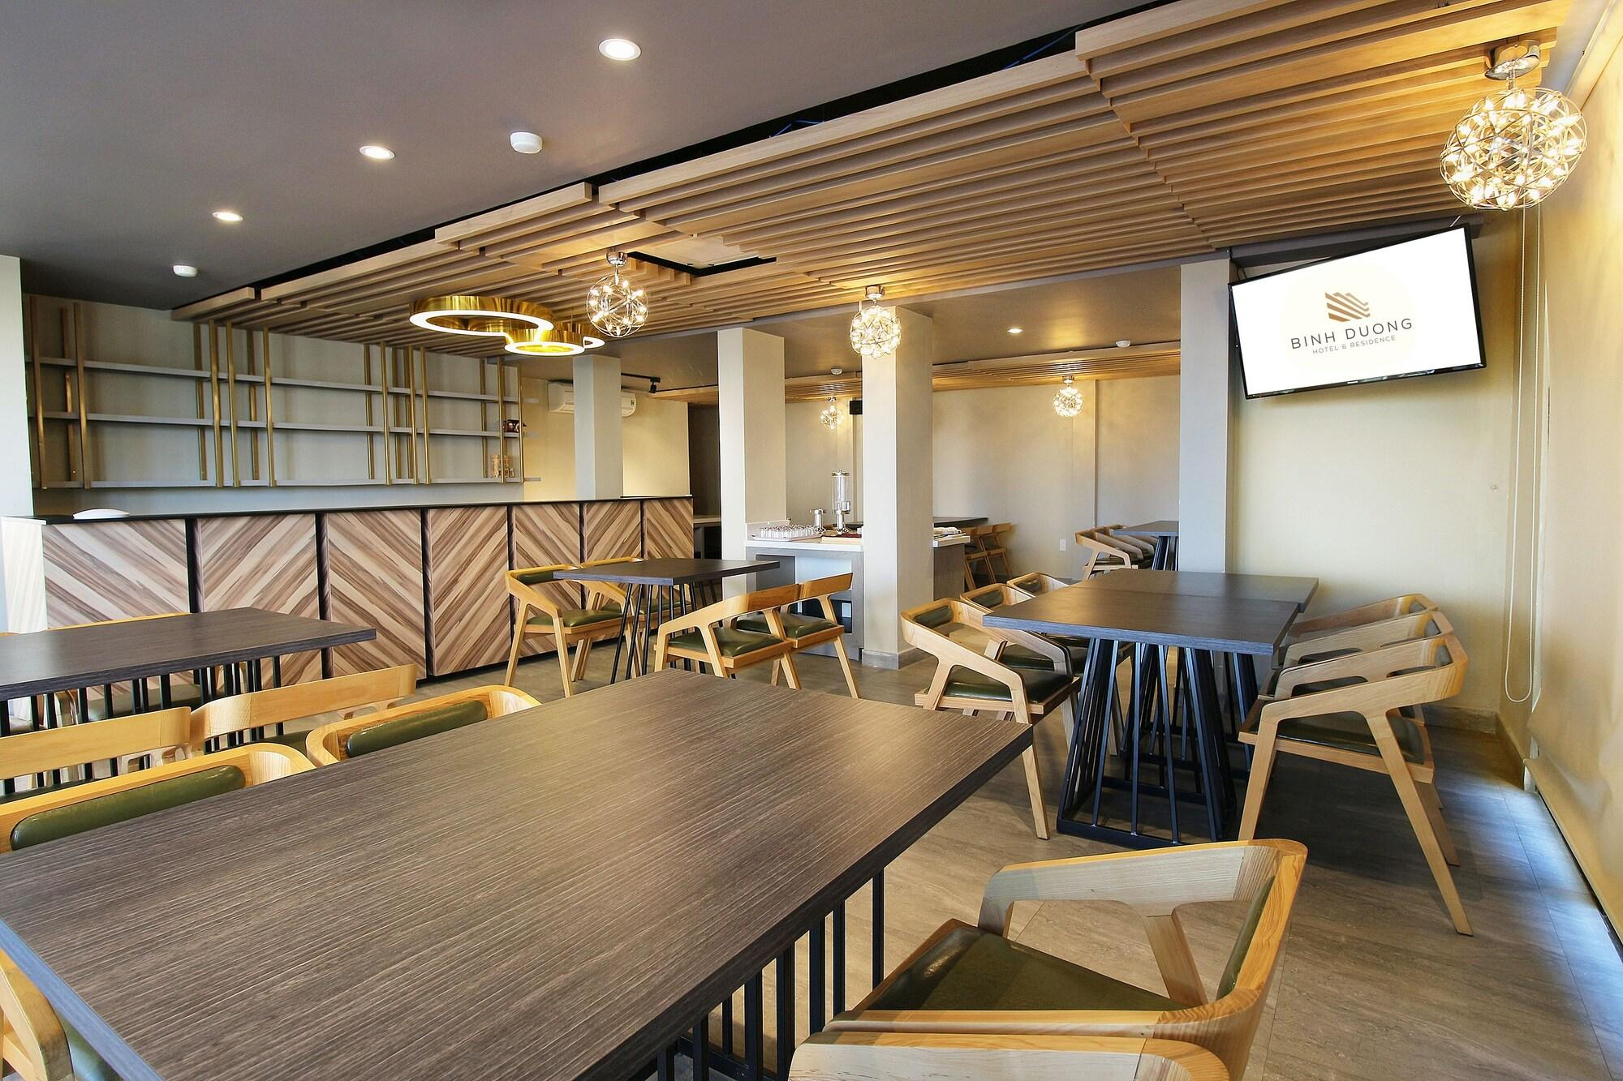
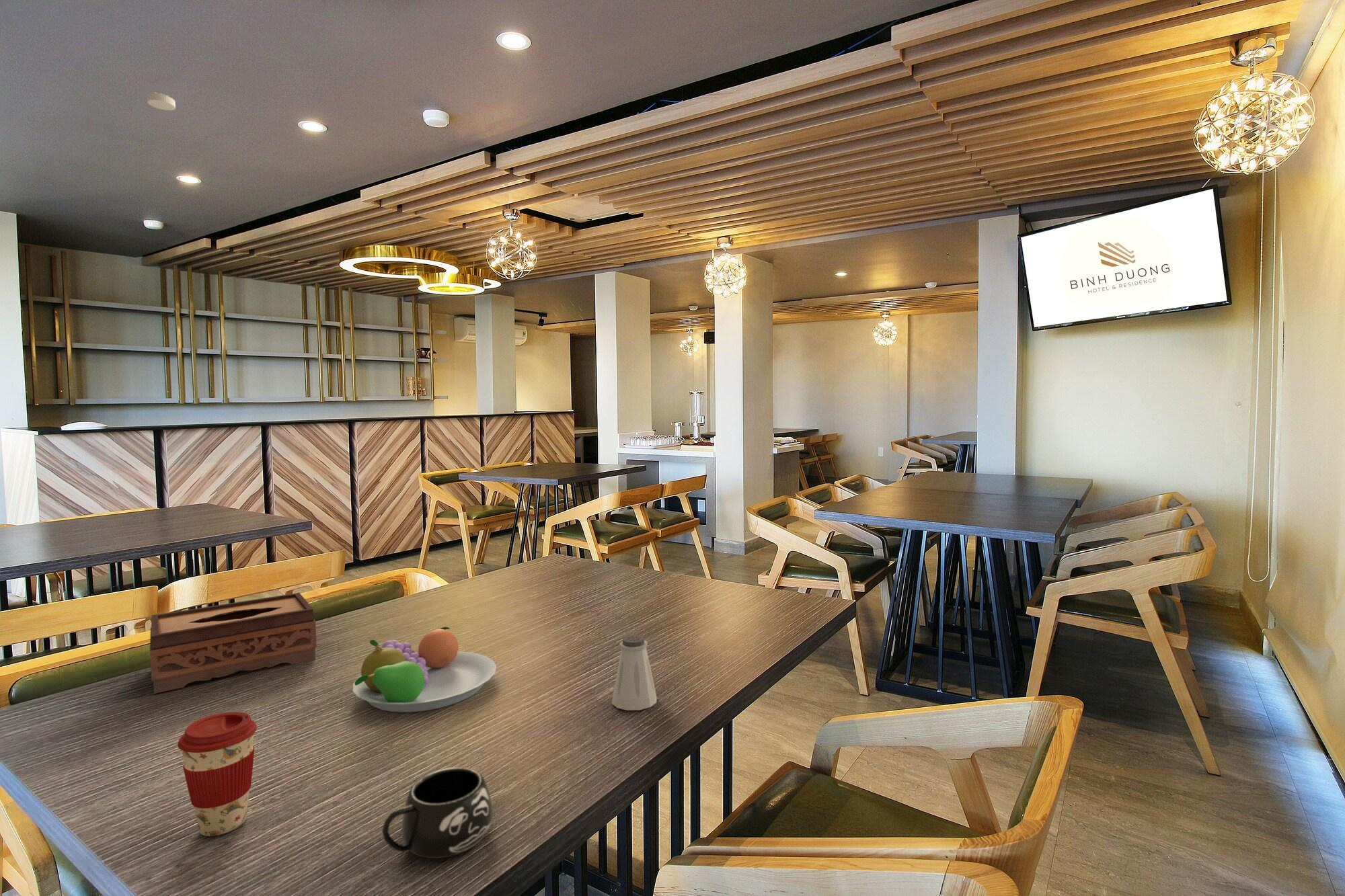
+ coffee cup [177,711,258,837]
+ tissue box [149,592,317,694]
+ mug [381,767,494,859]
+ fruit bowl [352,626,497,713]
+ saltshaker [611,635,657,711]
+ smoke detector [147,91,176,111]
